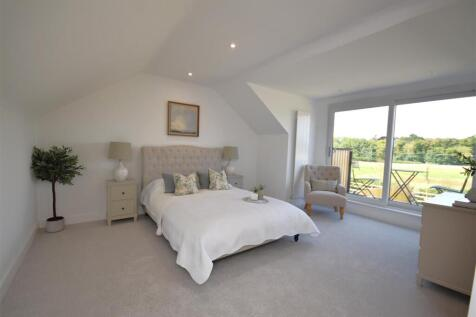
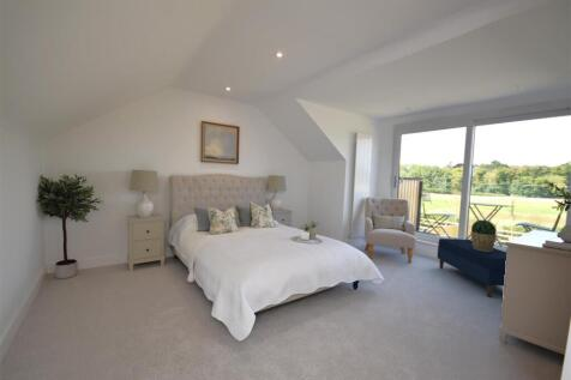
+ potted plant [469,218,498,252]
+ bench [437,237,507,298]
